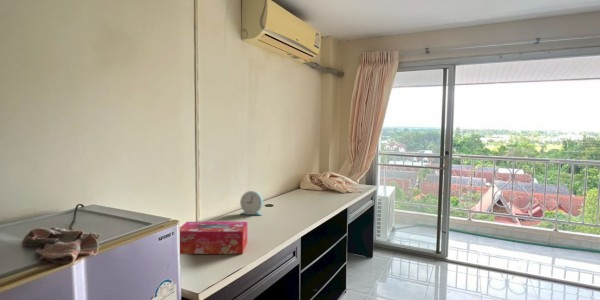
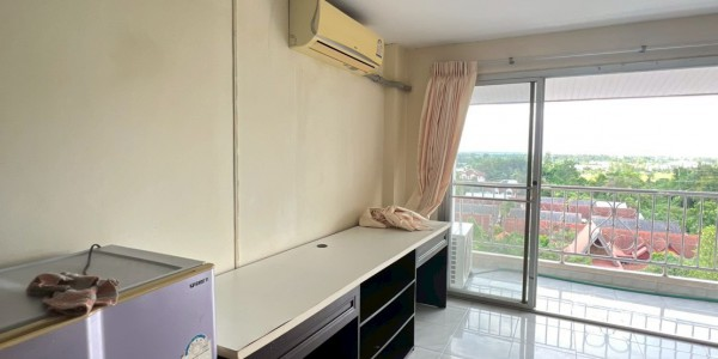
- alarm clock [239,190,264,216]
- tissue box [179,221,248,255]
